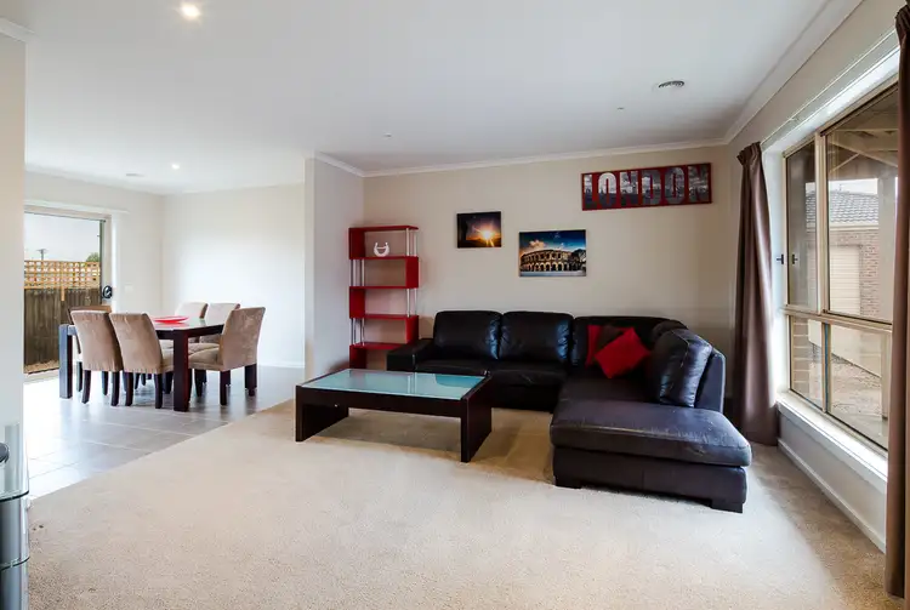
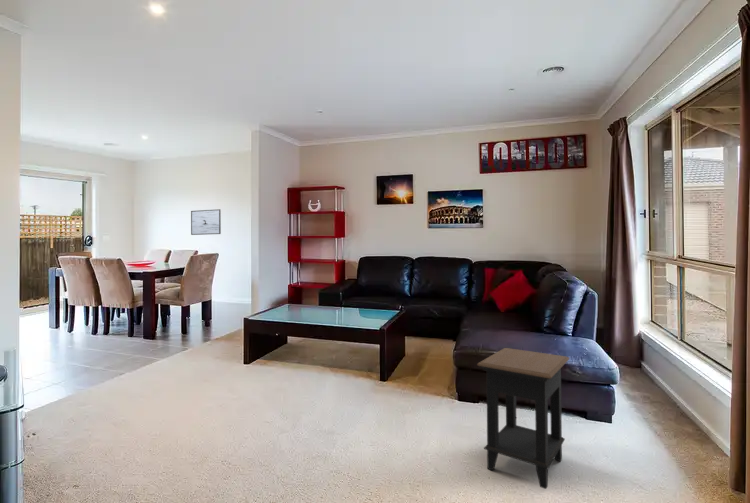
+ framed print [190,208,222,236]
+ side table [476,347,570,490]
